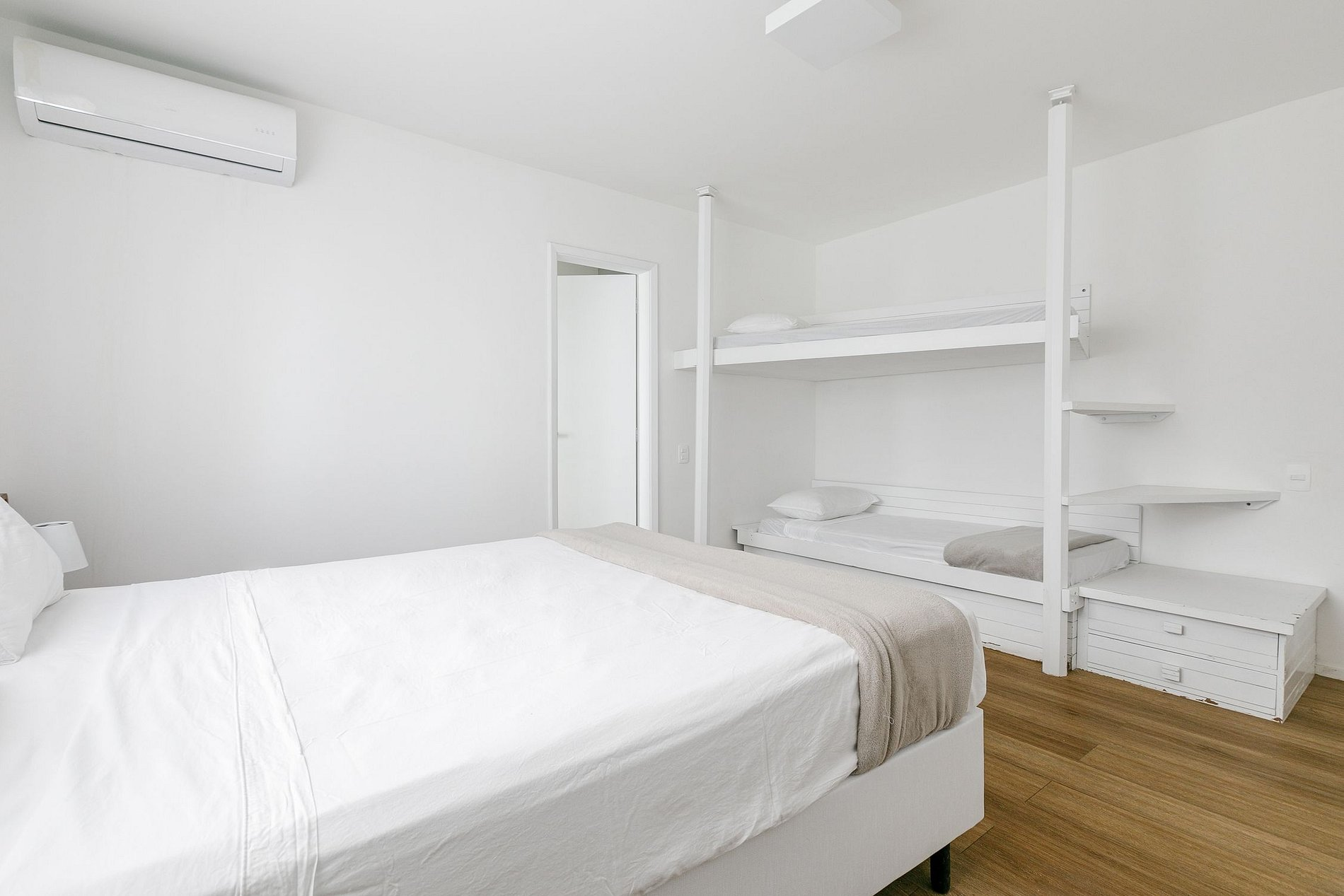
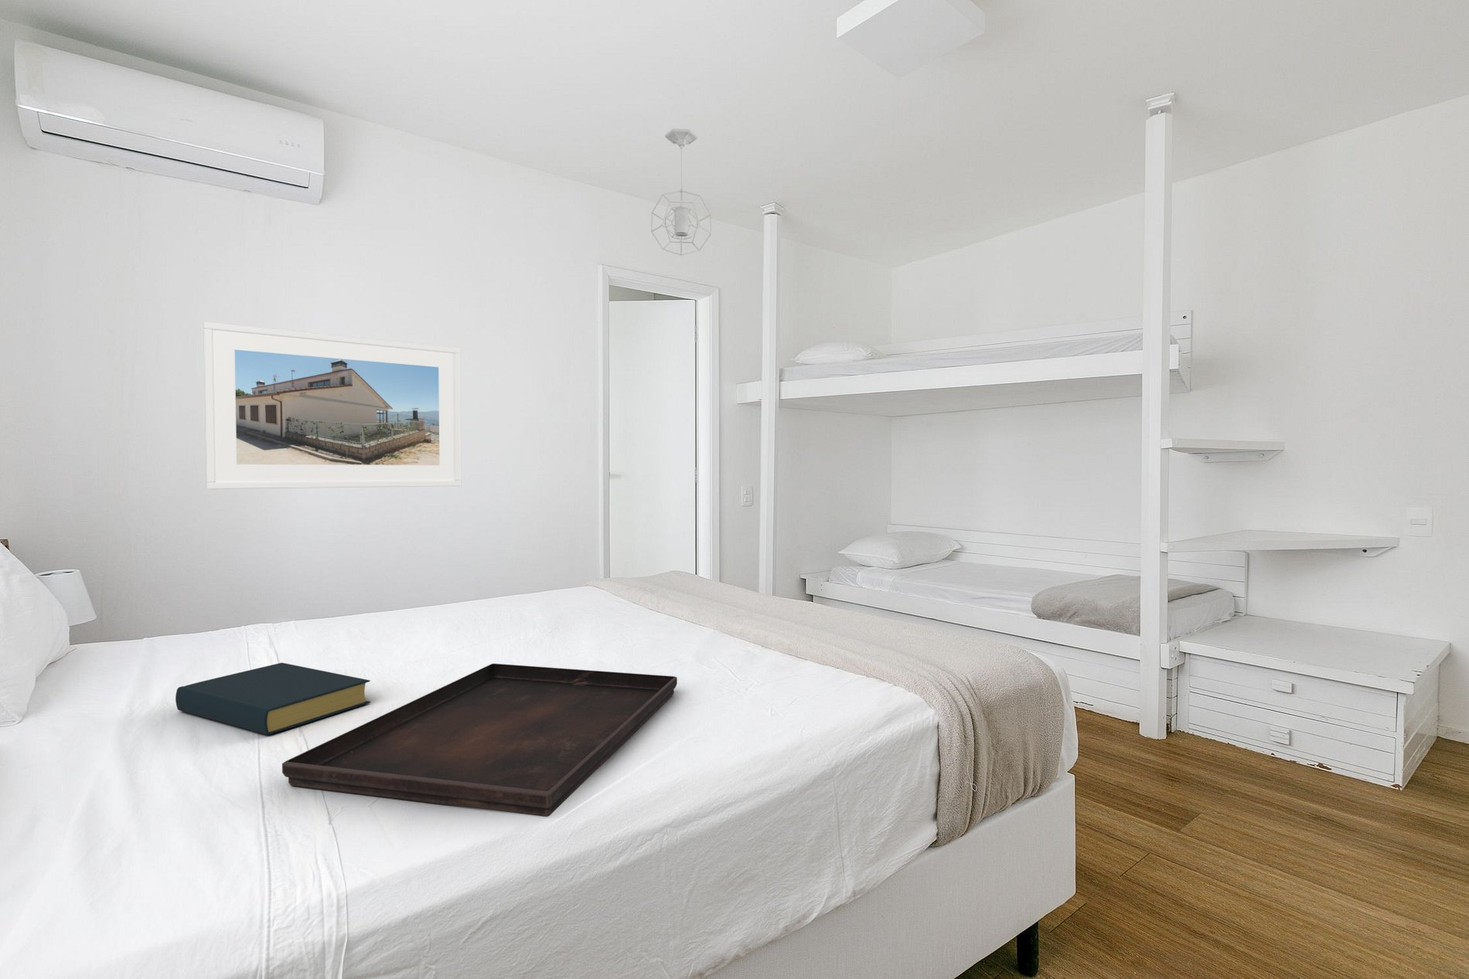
+ hardback book [175,662,372,735]
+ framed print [202,320,462,490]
+ pendant light [650,128,712,257]
+ serving tray [281,663,678,817]
